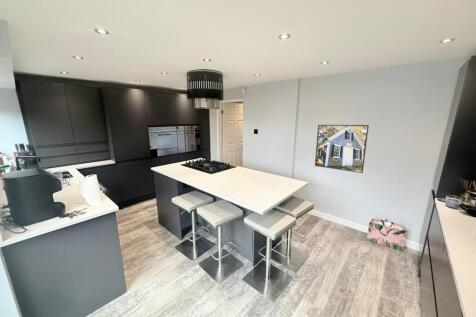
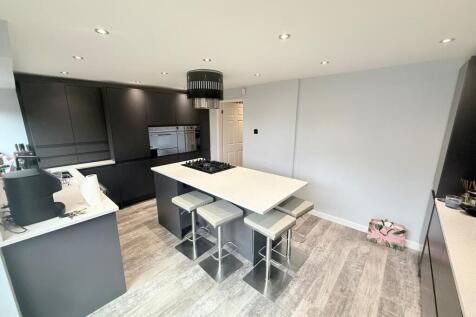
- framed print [314,124,370,174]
